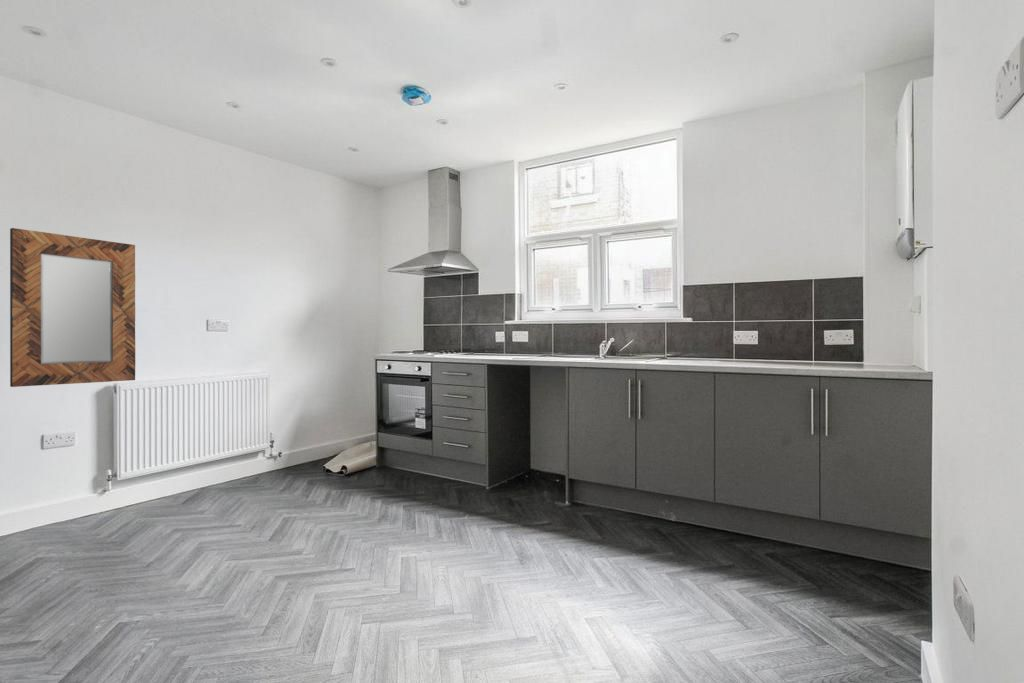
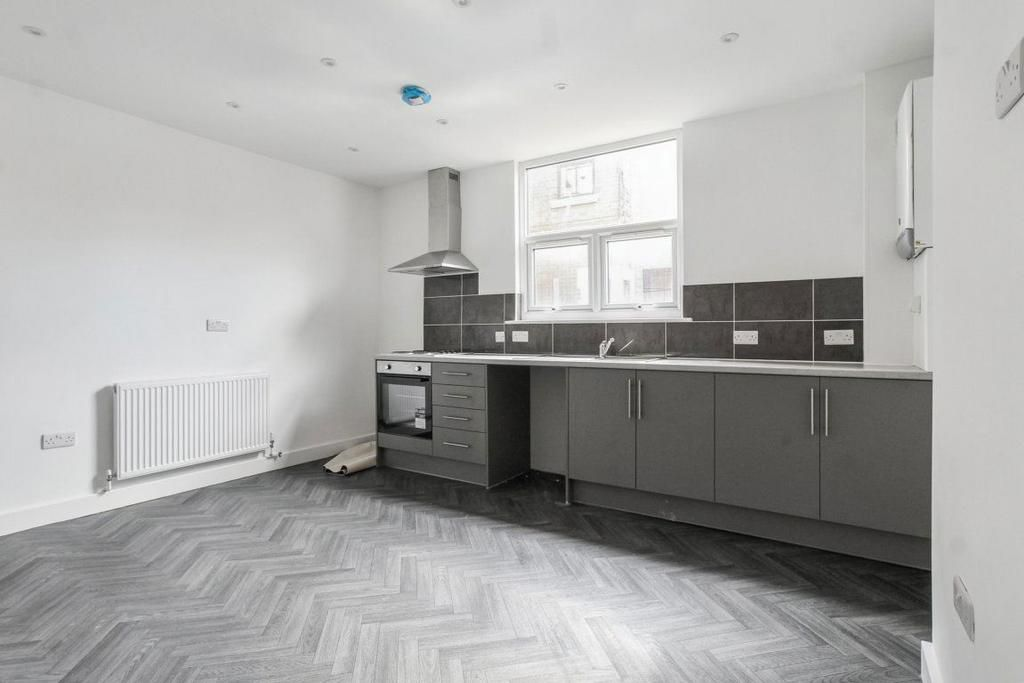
- home mirror [9,227,136,388]
